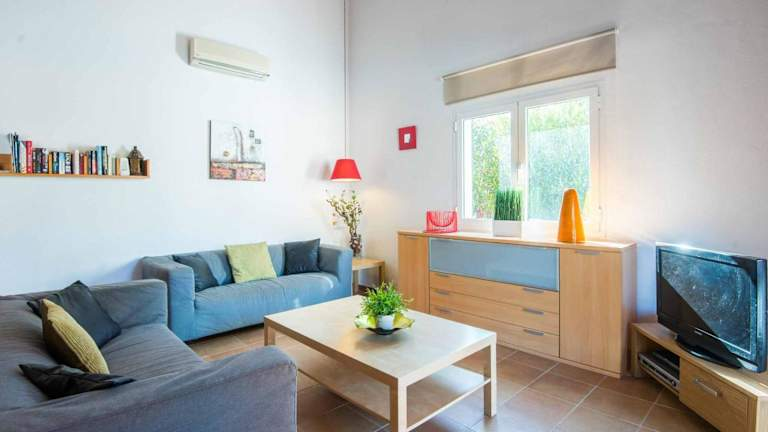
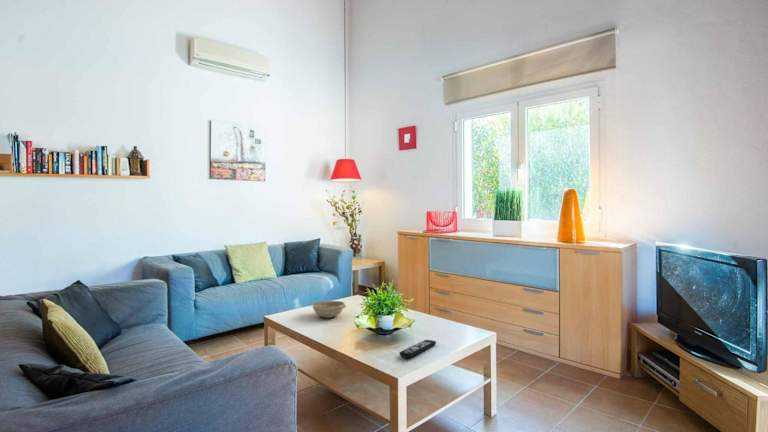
+ remote control [398,339,437,359]
+ decorative bowl [311,300,347,319]
